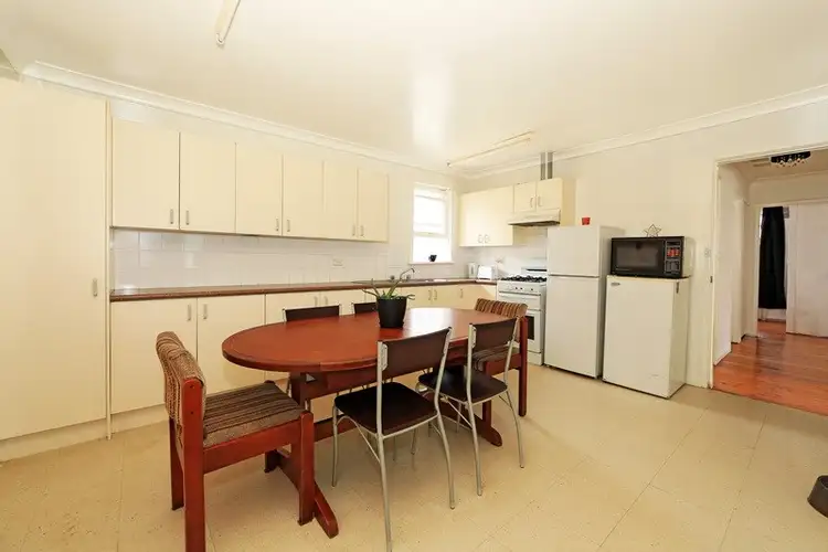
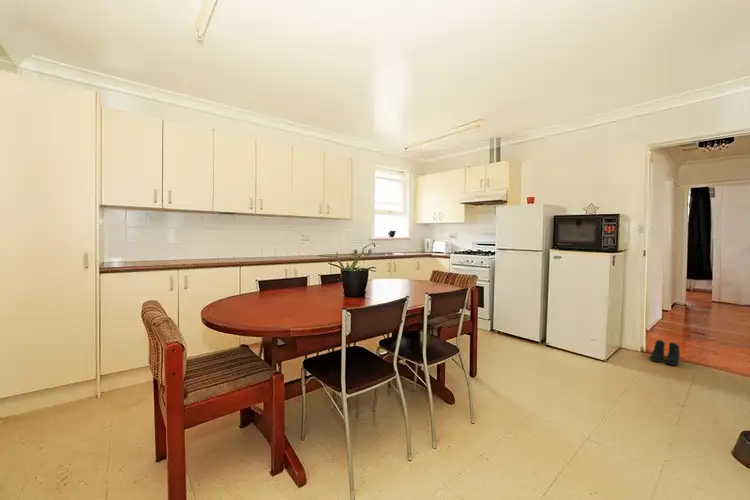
+ boots [649,339,681,366]
